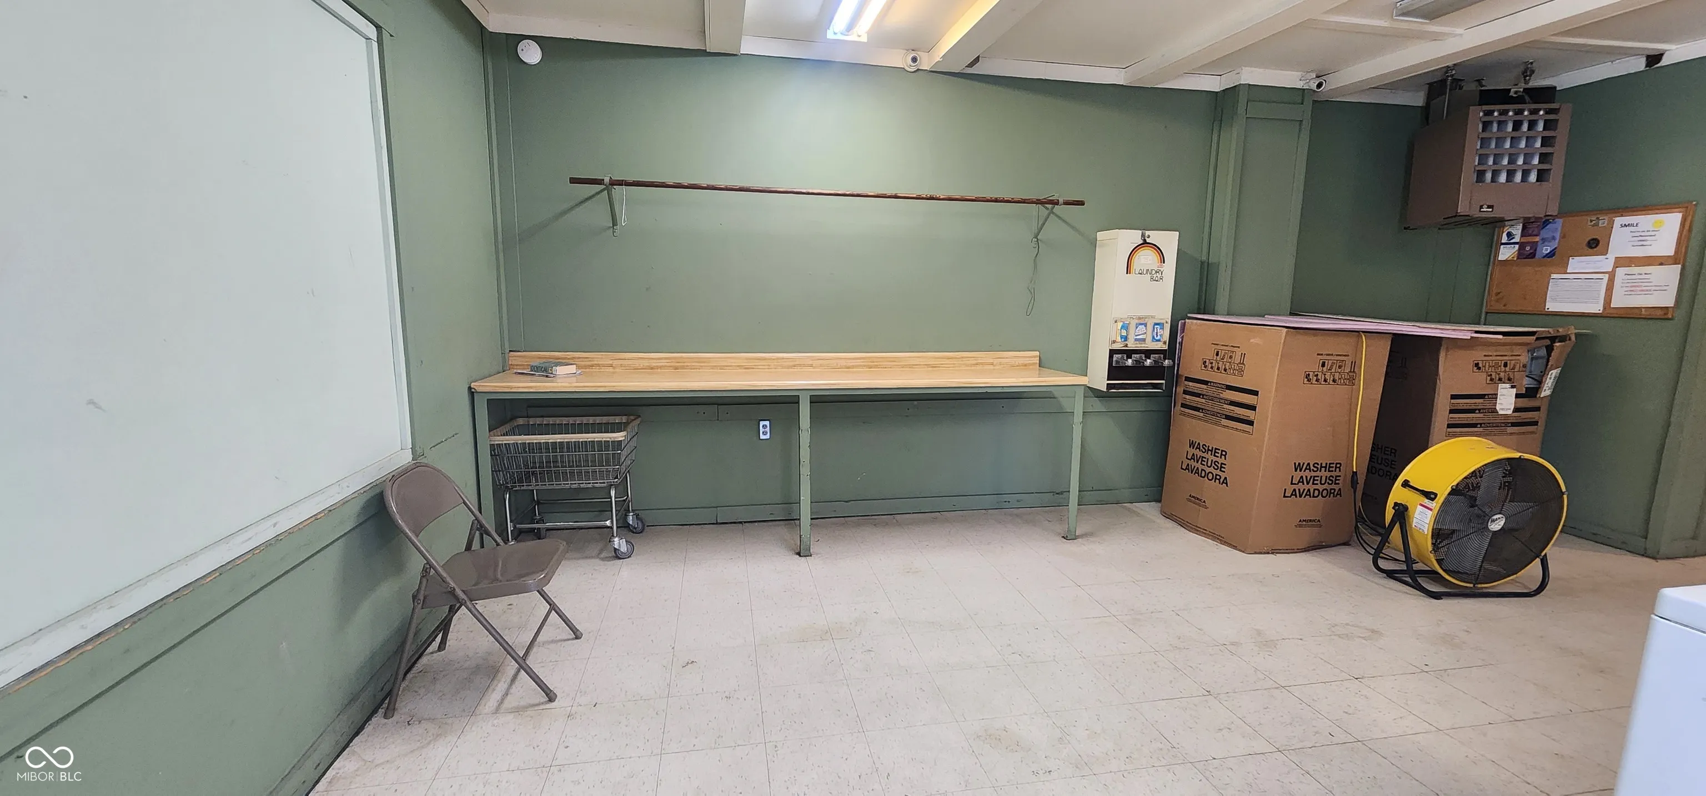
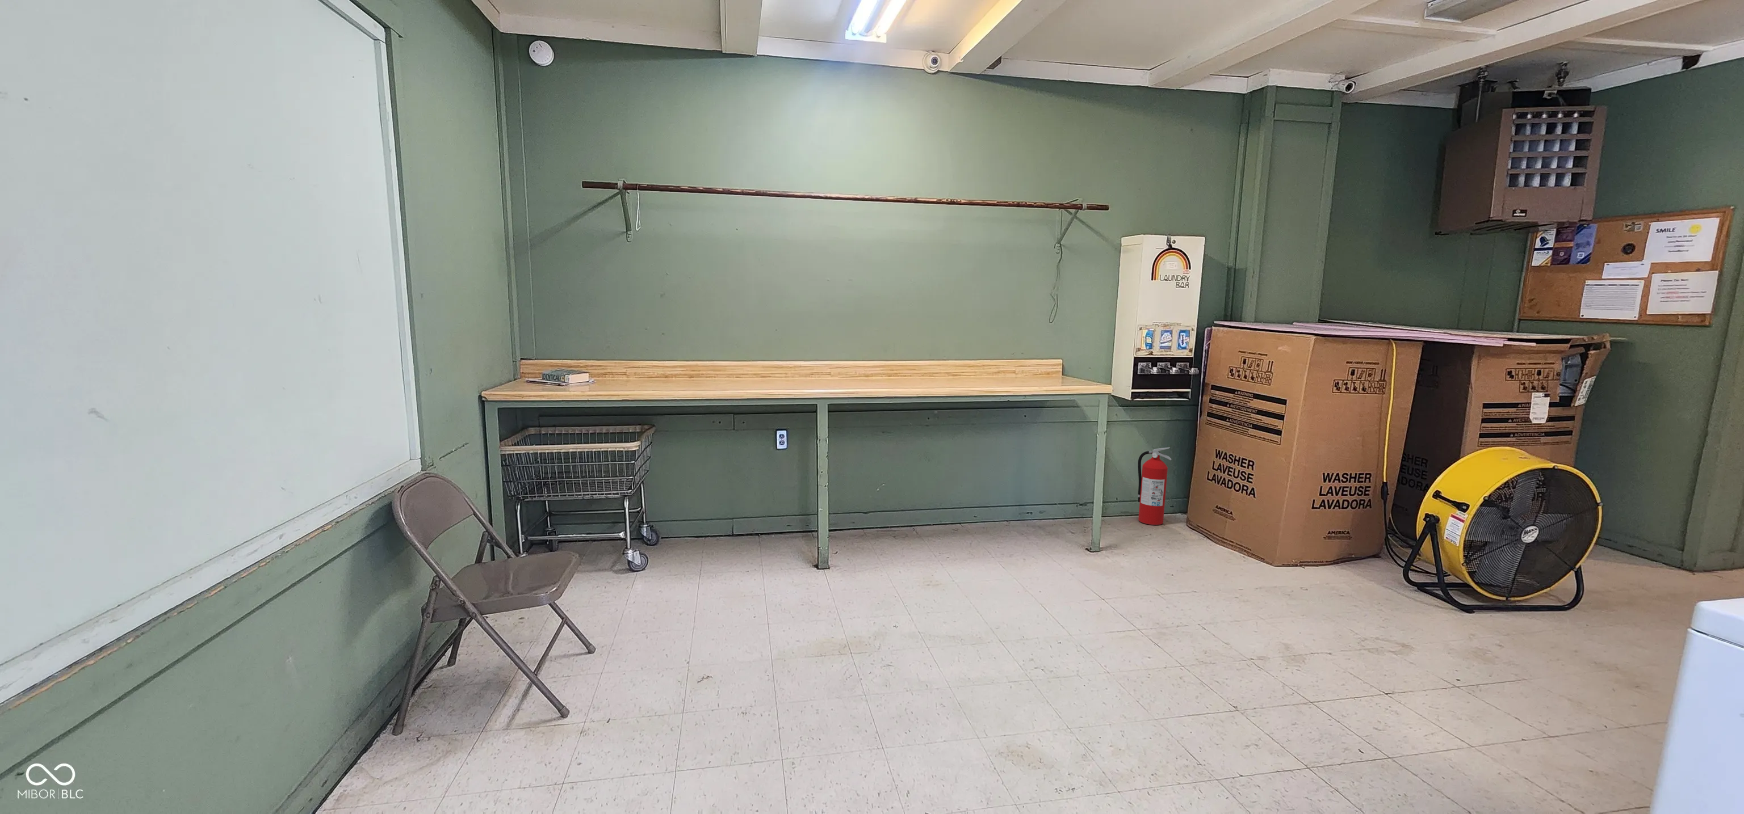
+ fire extinguisher [1137,446,1171,525]
